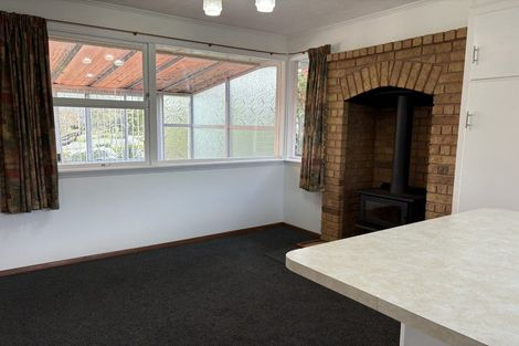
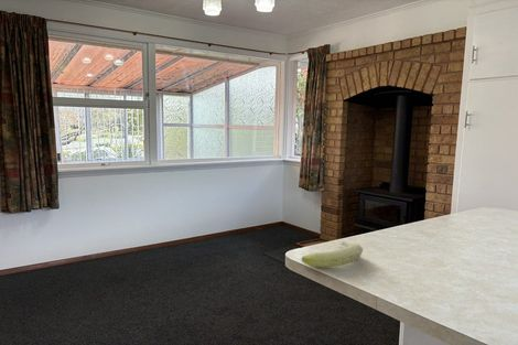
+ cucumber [301,240,364,269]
